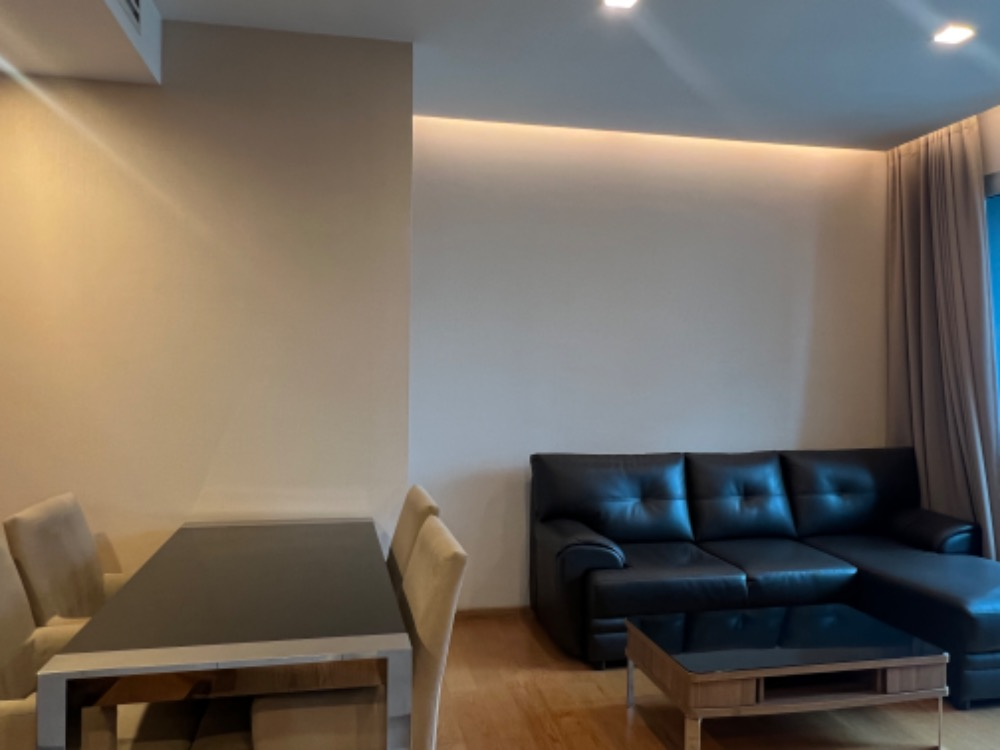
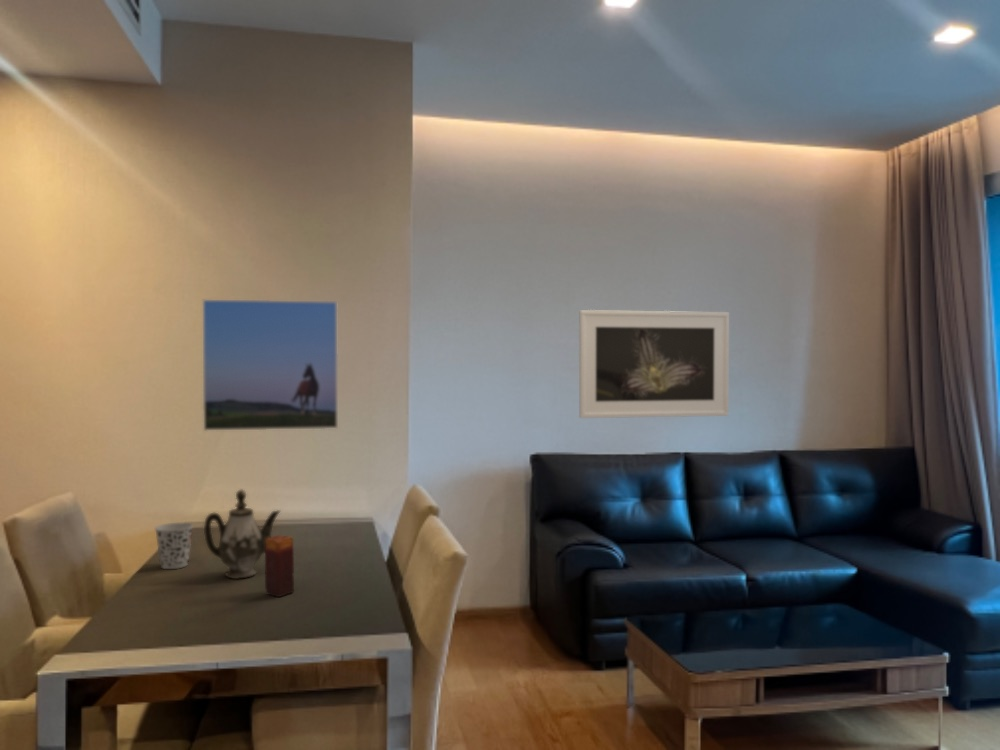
+ candle [264,534,295,598]
+ teapot [203,489,282,580]
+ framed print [578,309,730,419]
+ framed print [202,299,339,432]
+ cup [154,522,194,570]
